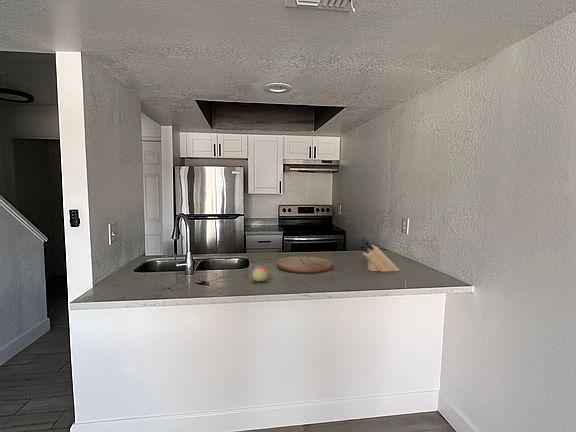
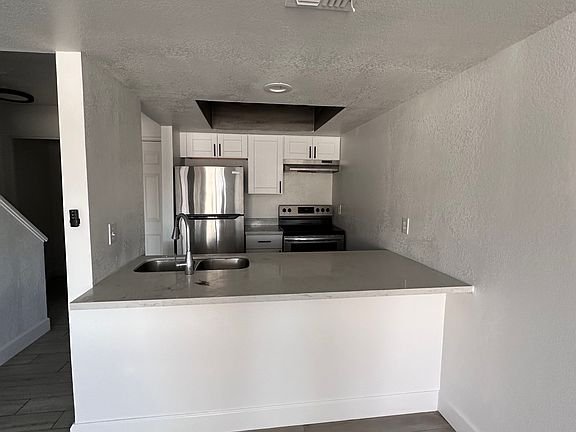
- fruit [251,265,270,282]
- cutting board [276,255,333,275]
- knife block [357,236,400,273]
